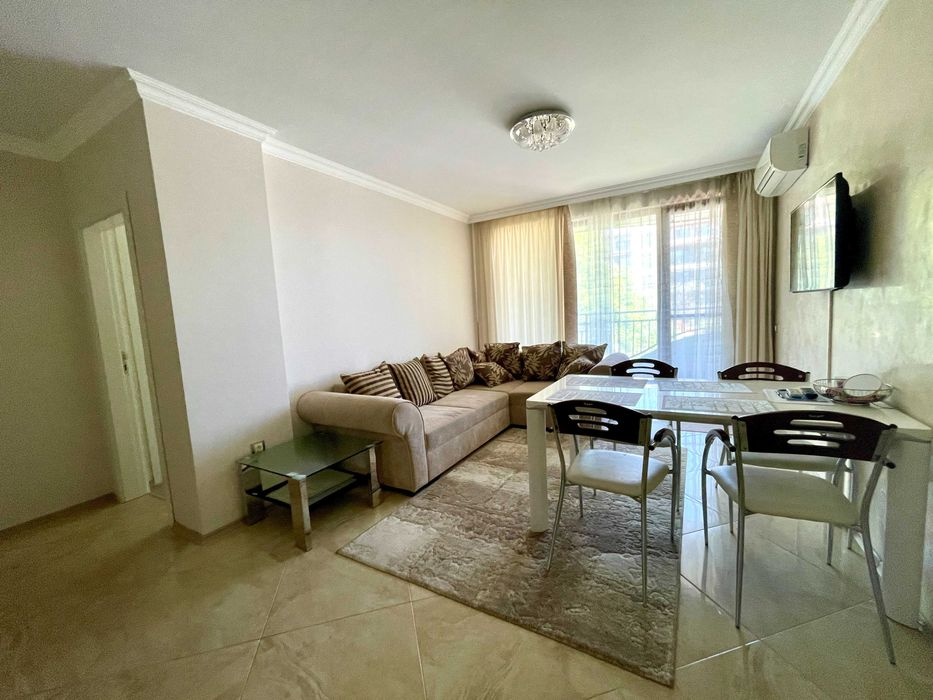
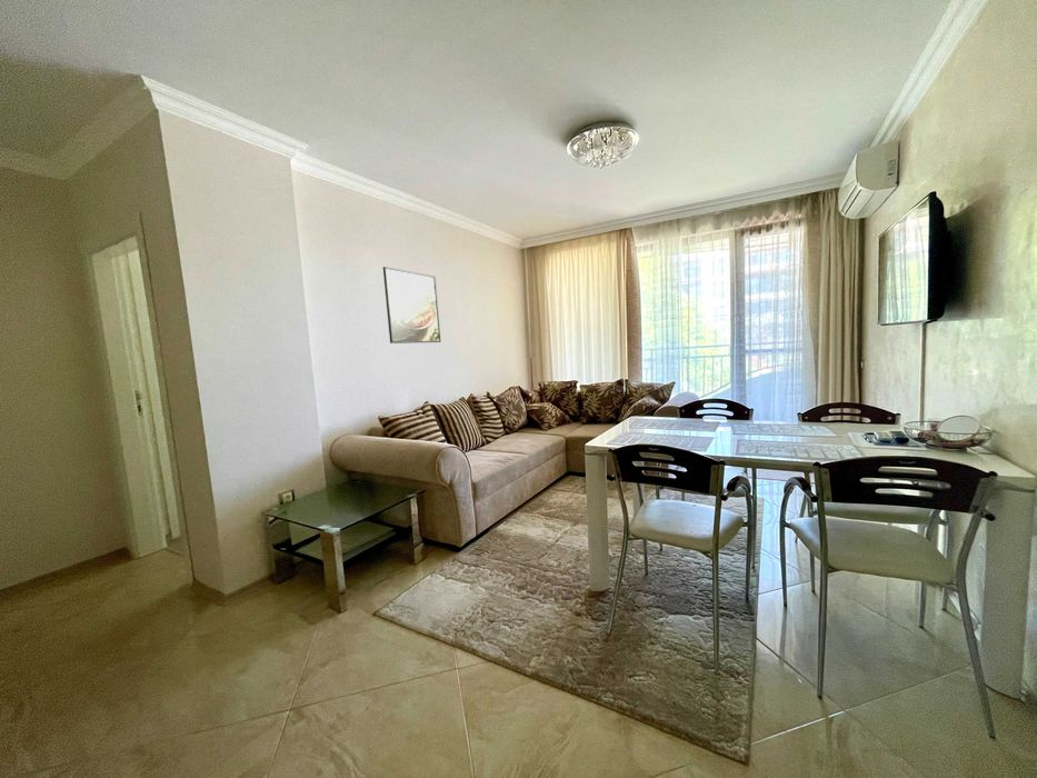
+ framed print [382,266,441,345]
